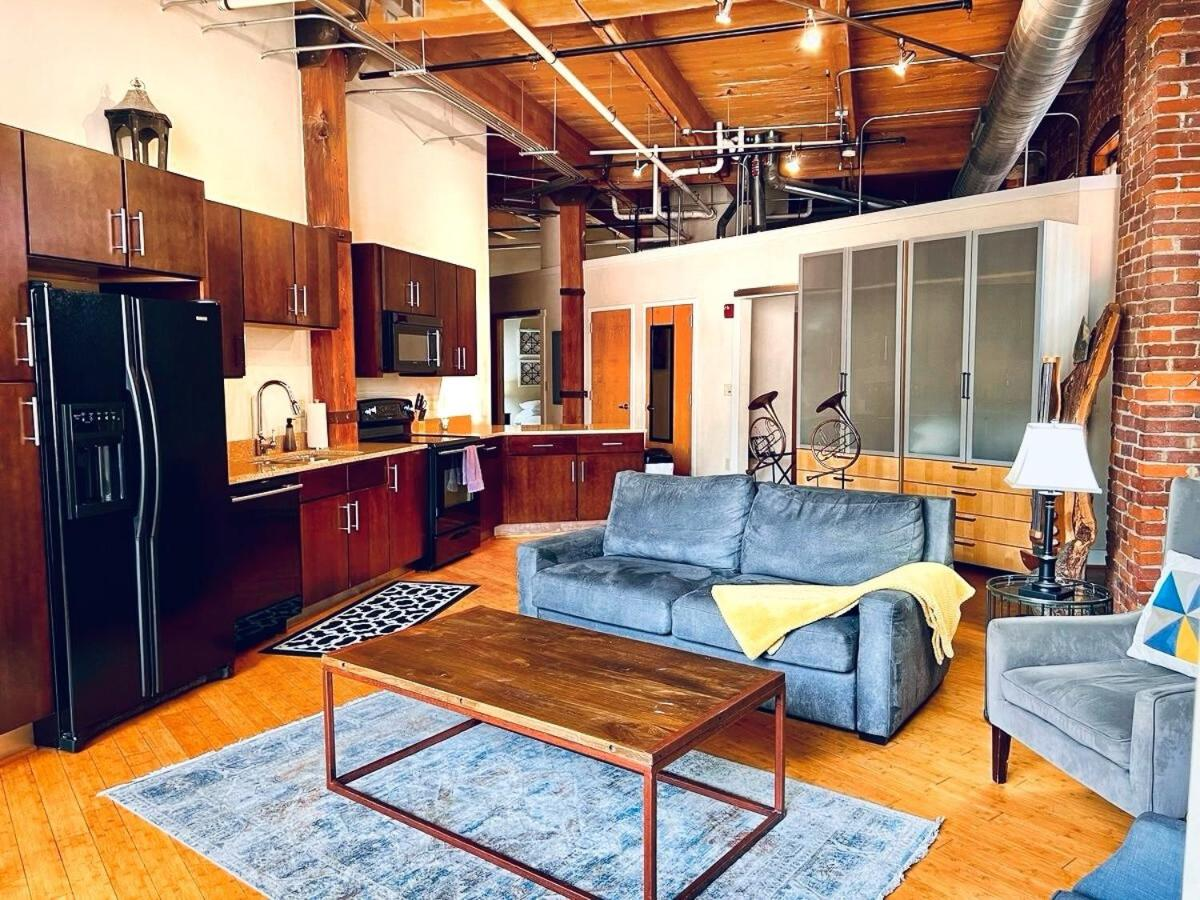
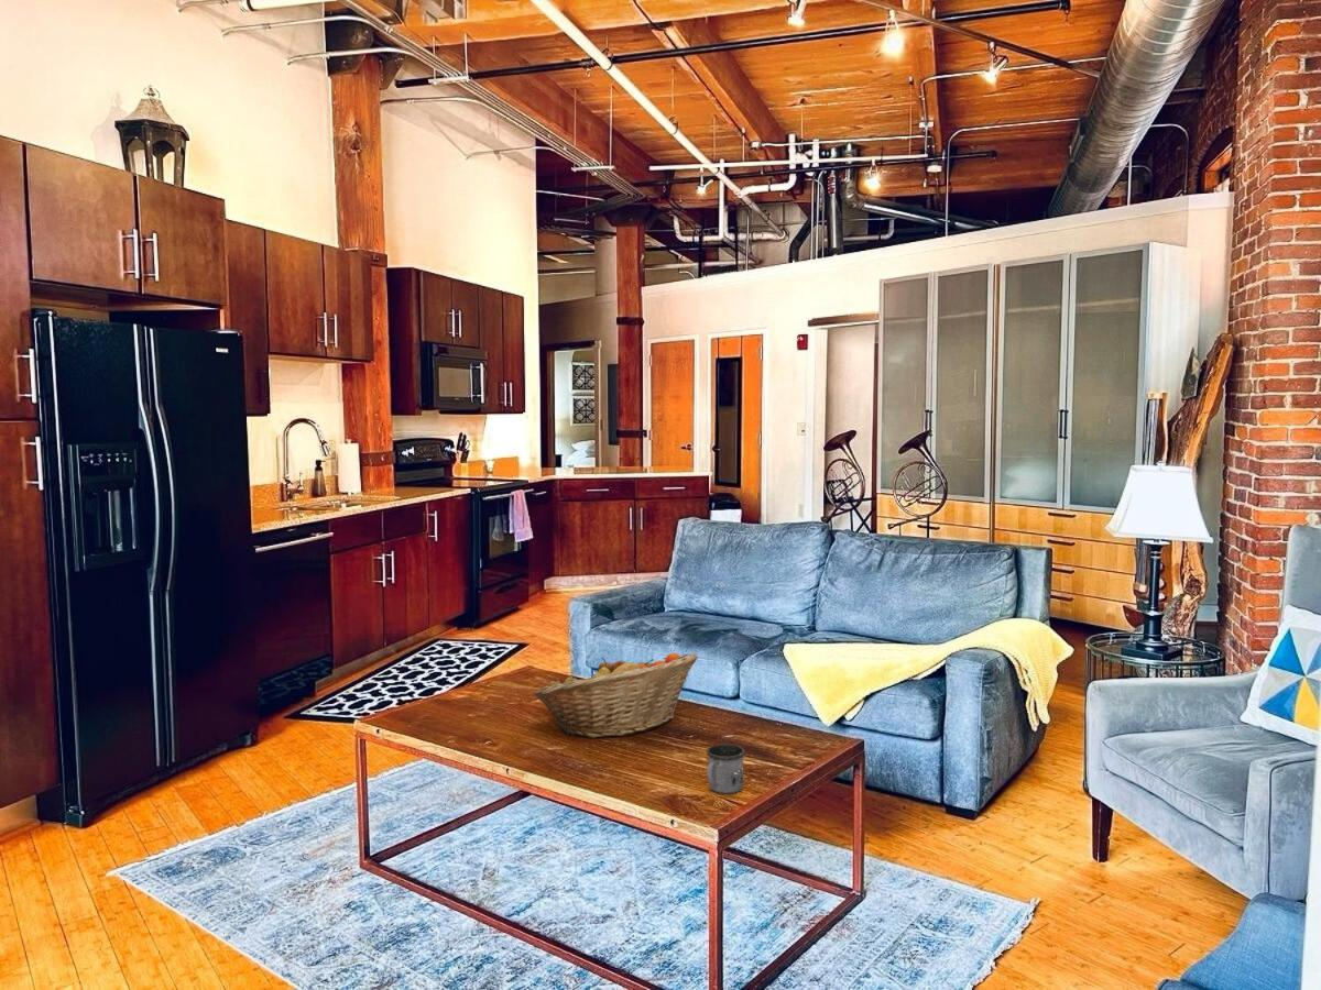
+ mug [706,743,746,794]
+ fruit basket [533,652,699,739]
